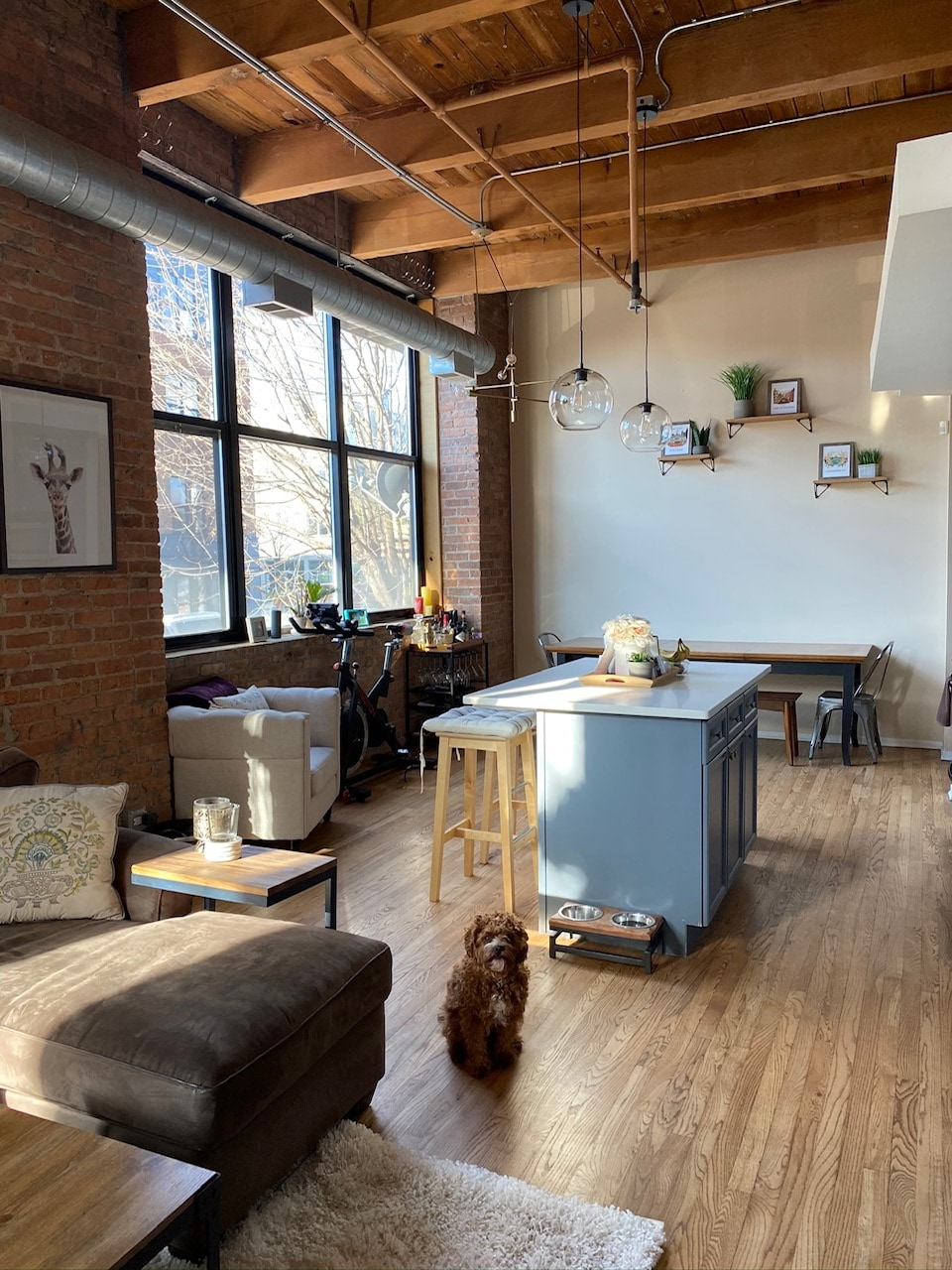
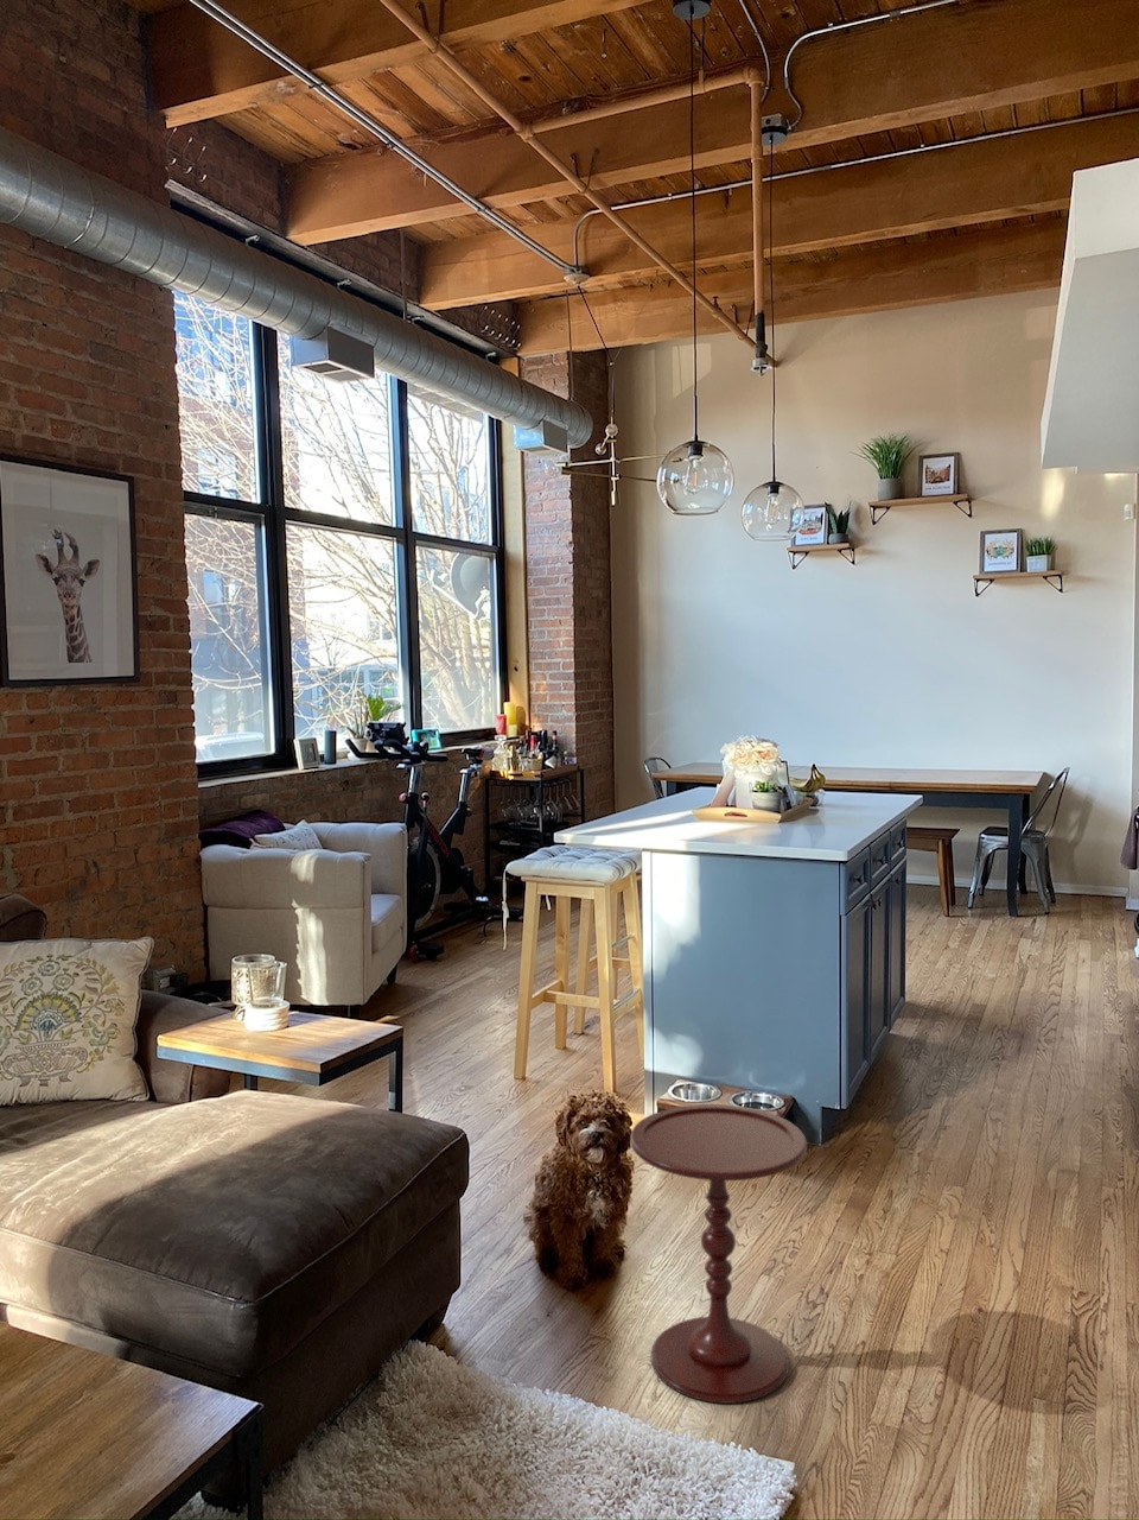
+ side table [629,1103,808,1405]
